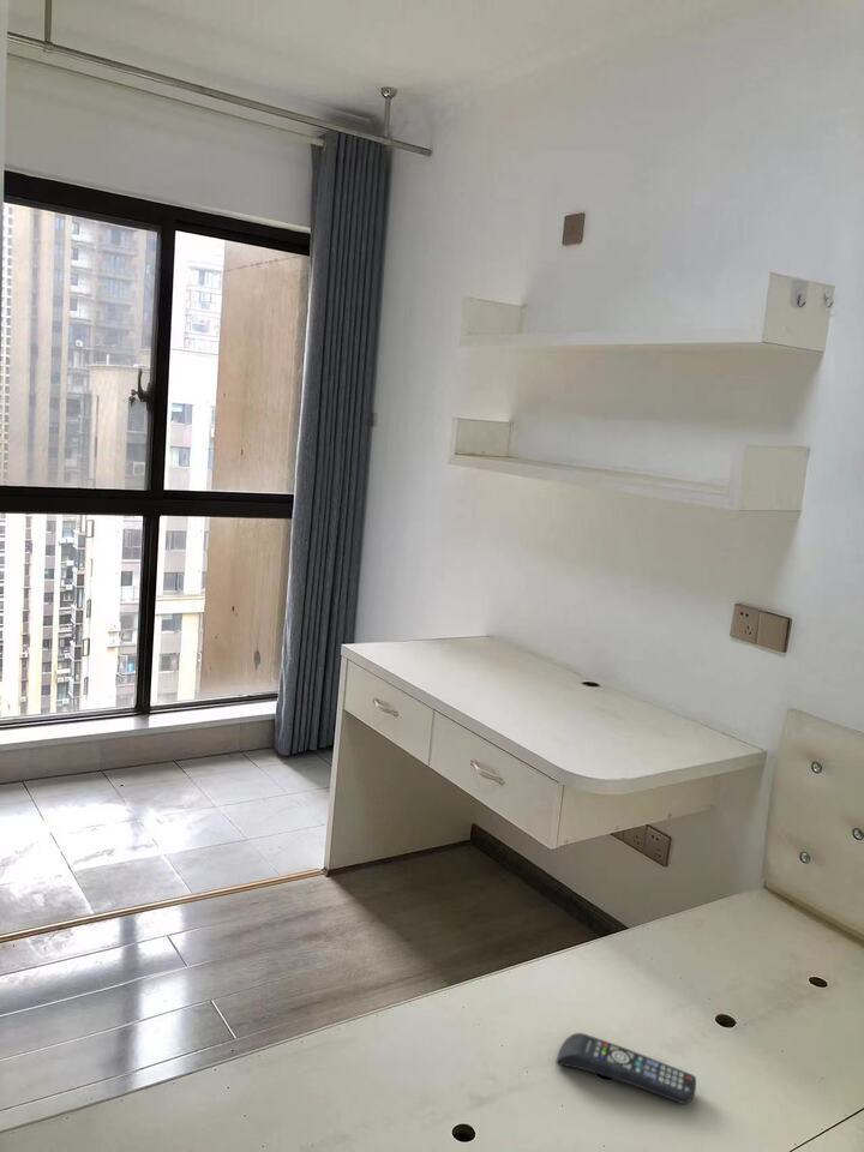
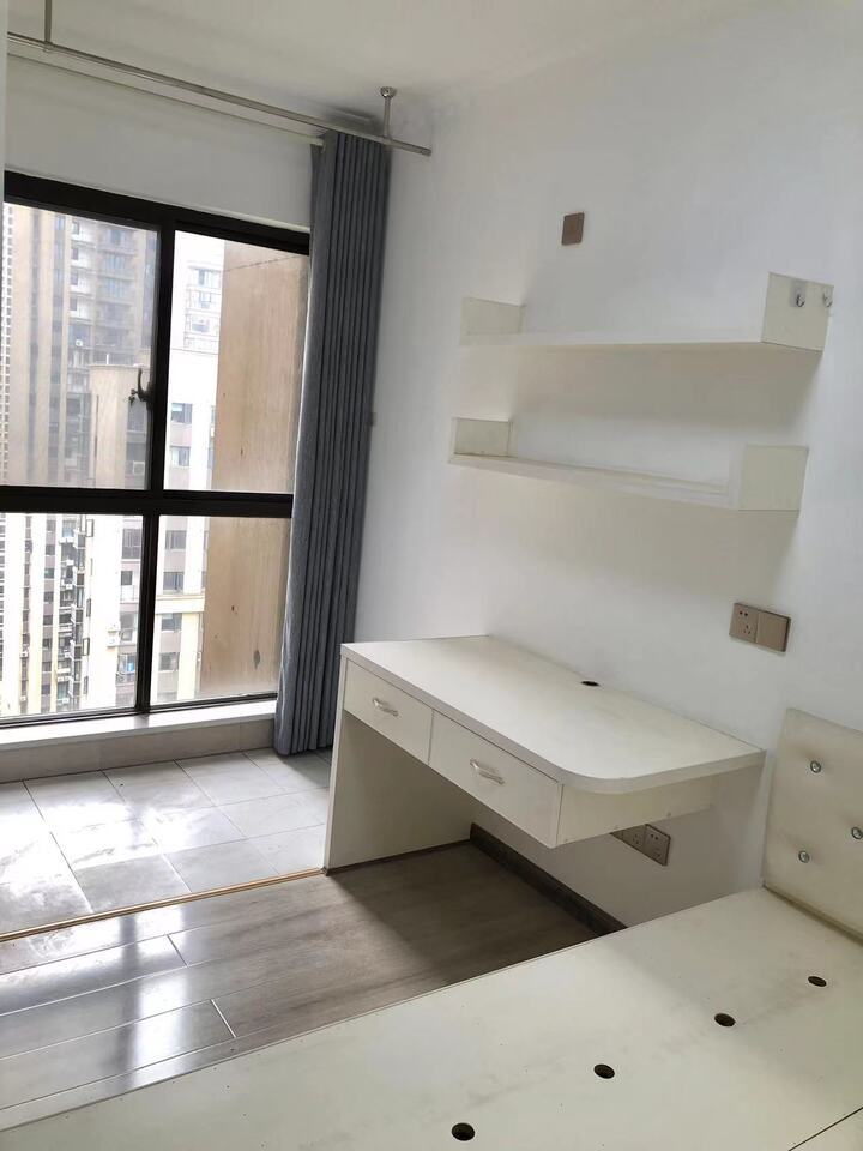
- remote control [554,1032,697,1105]
